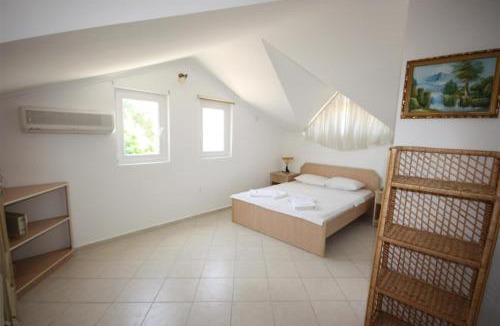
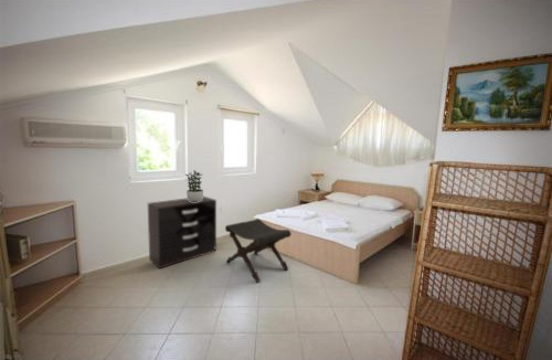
+ footstool [224,218,293,284]
+ potted plant [184,169,204,202]
+ dresser [147,195,217,269]
